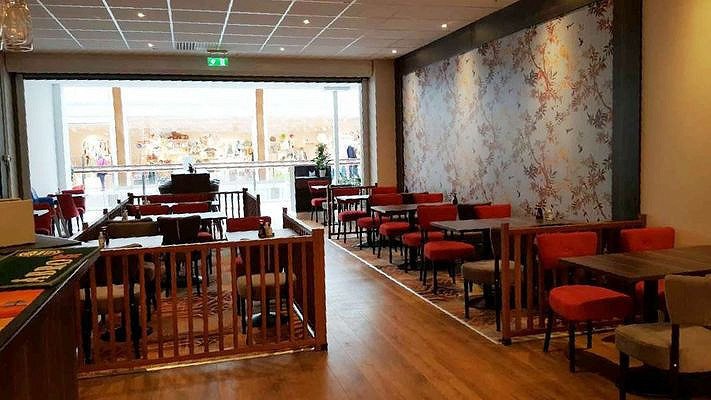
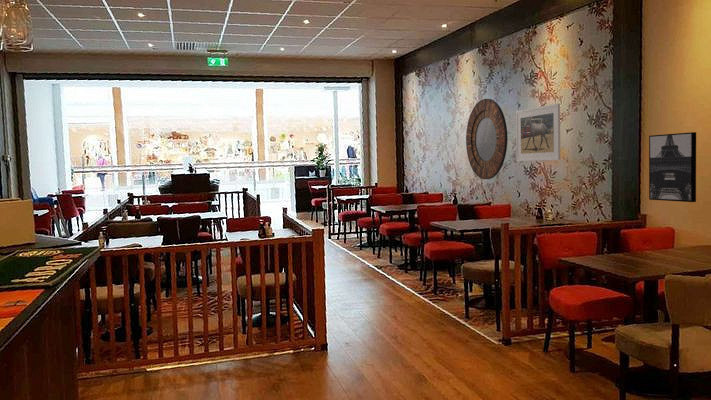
+ home mirror [465,98,508,180]
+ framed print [515,102,561,163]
+ wall art [648,131,697,203]
